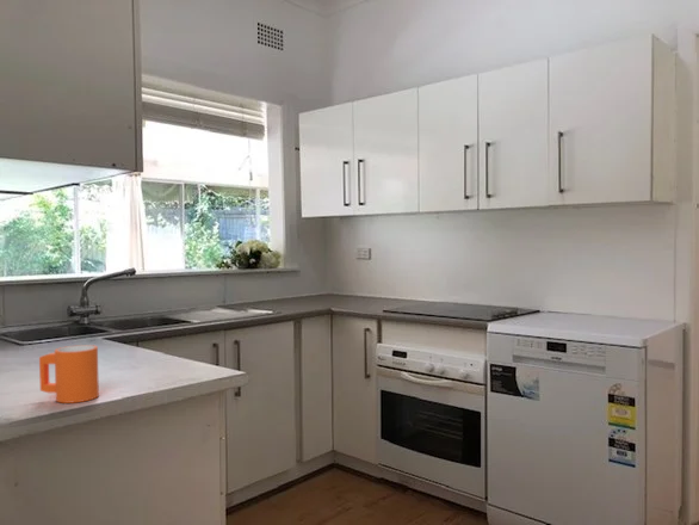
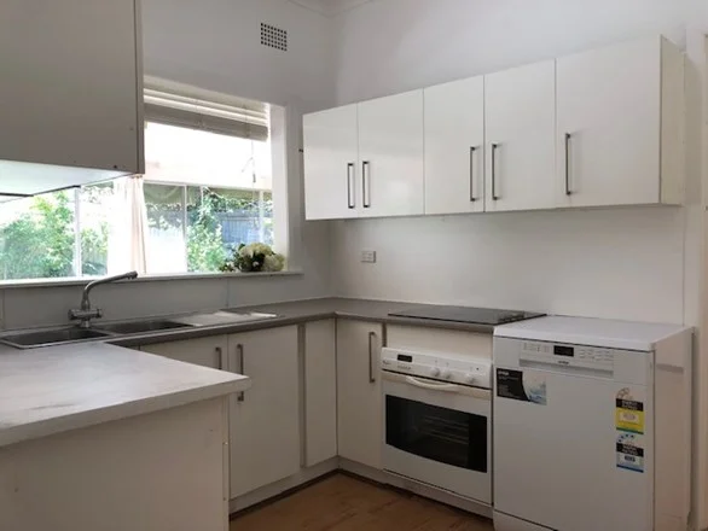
- mug [38,344,100,404]
